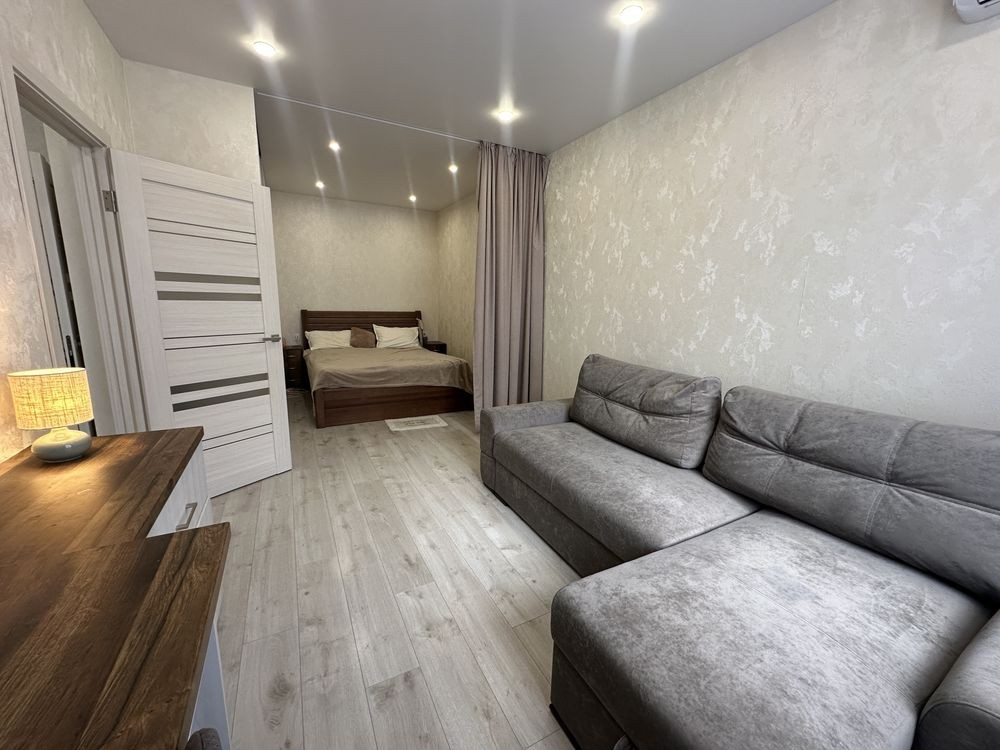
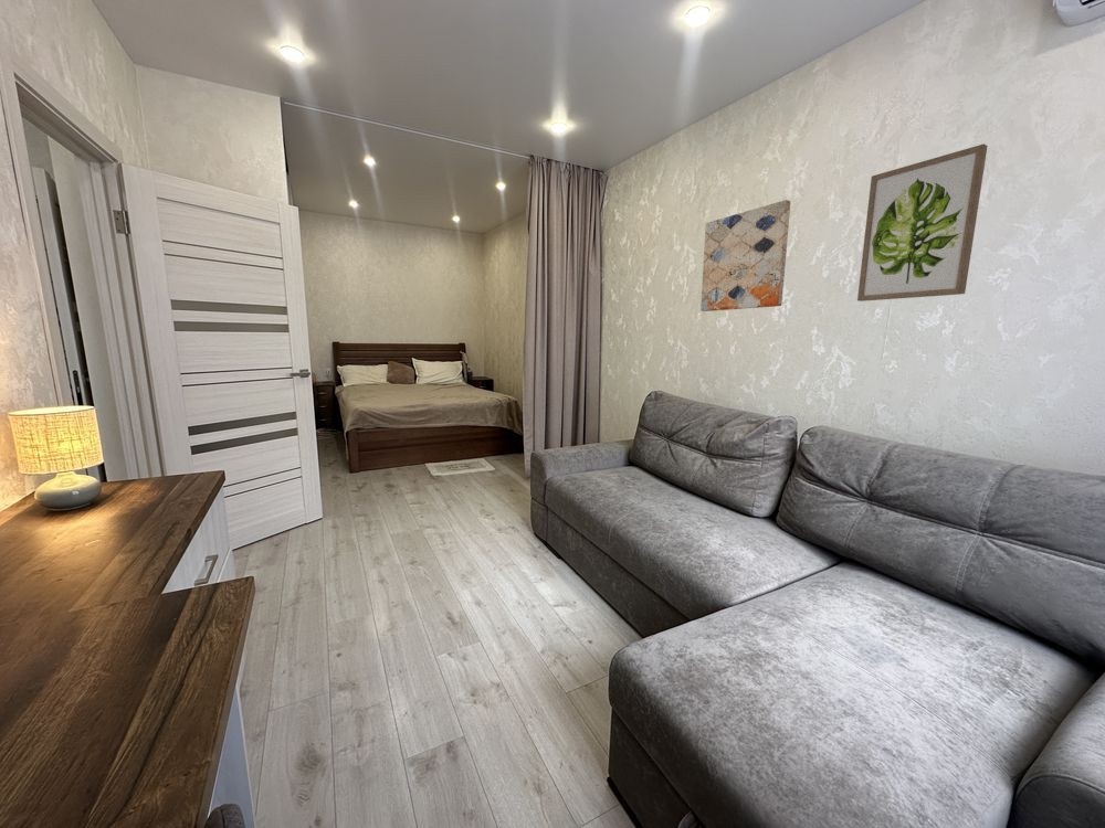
+ wall art [699,199,791,312]
+ wall art [856,142,989,302]
